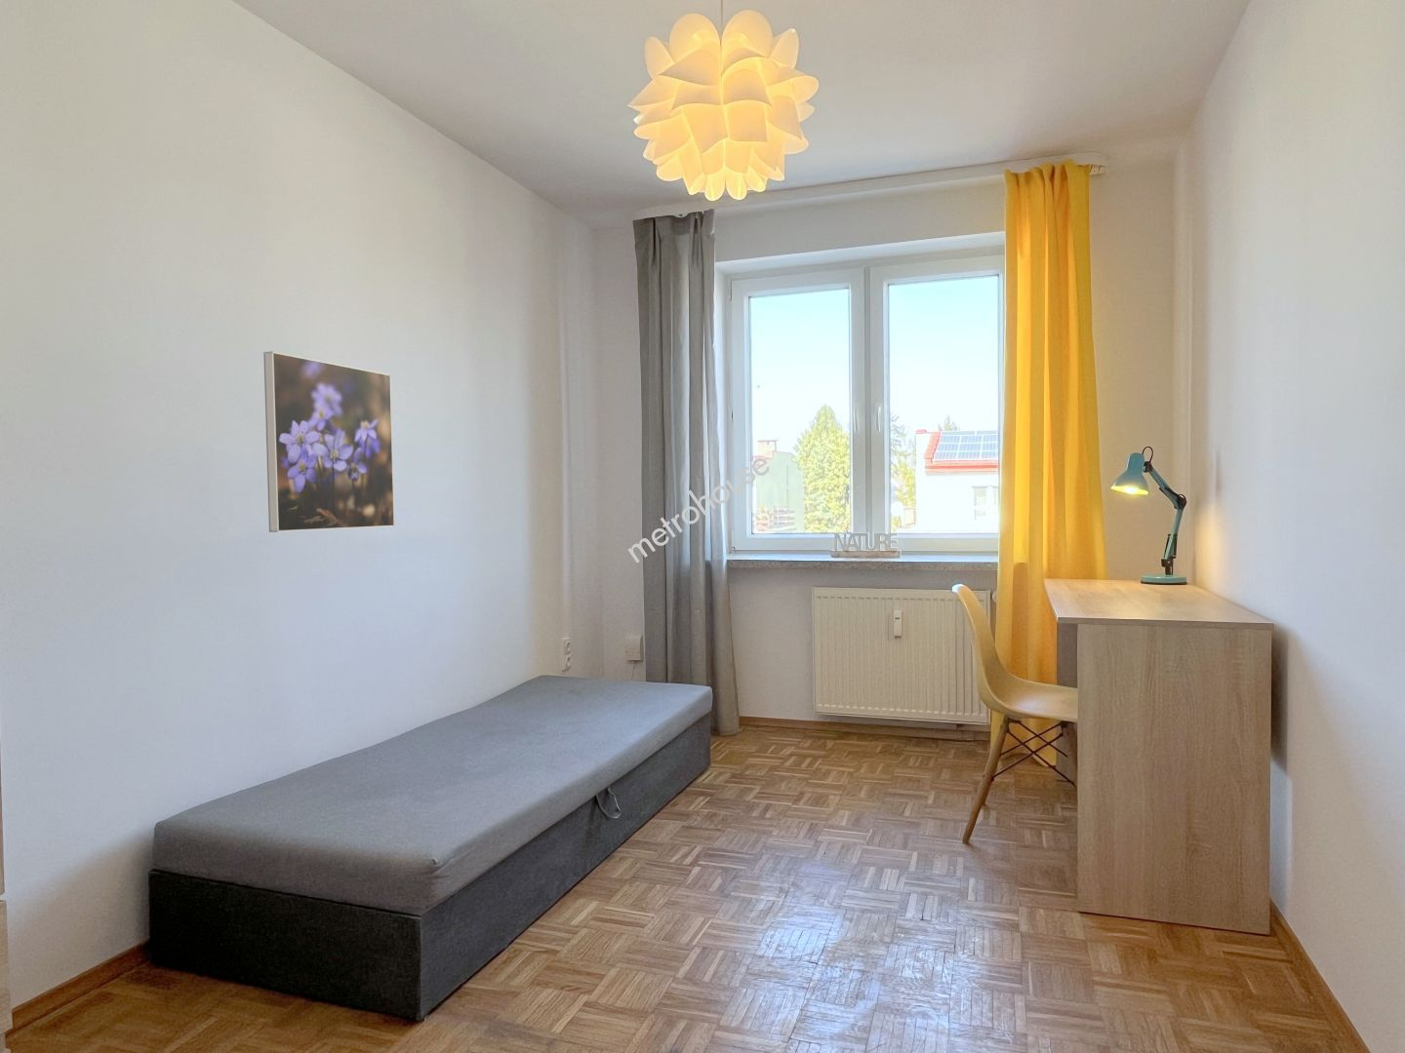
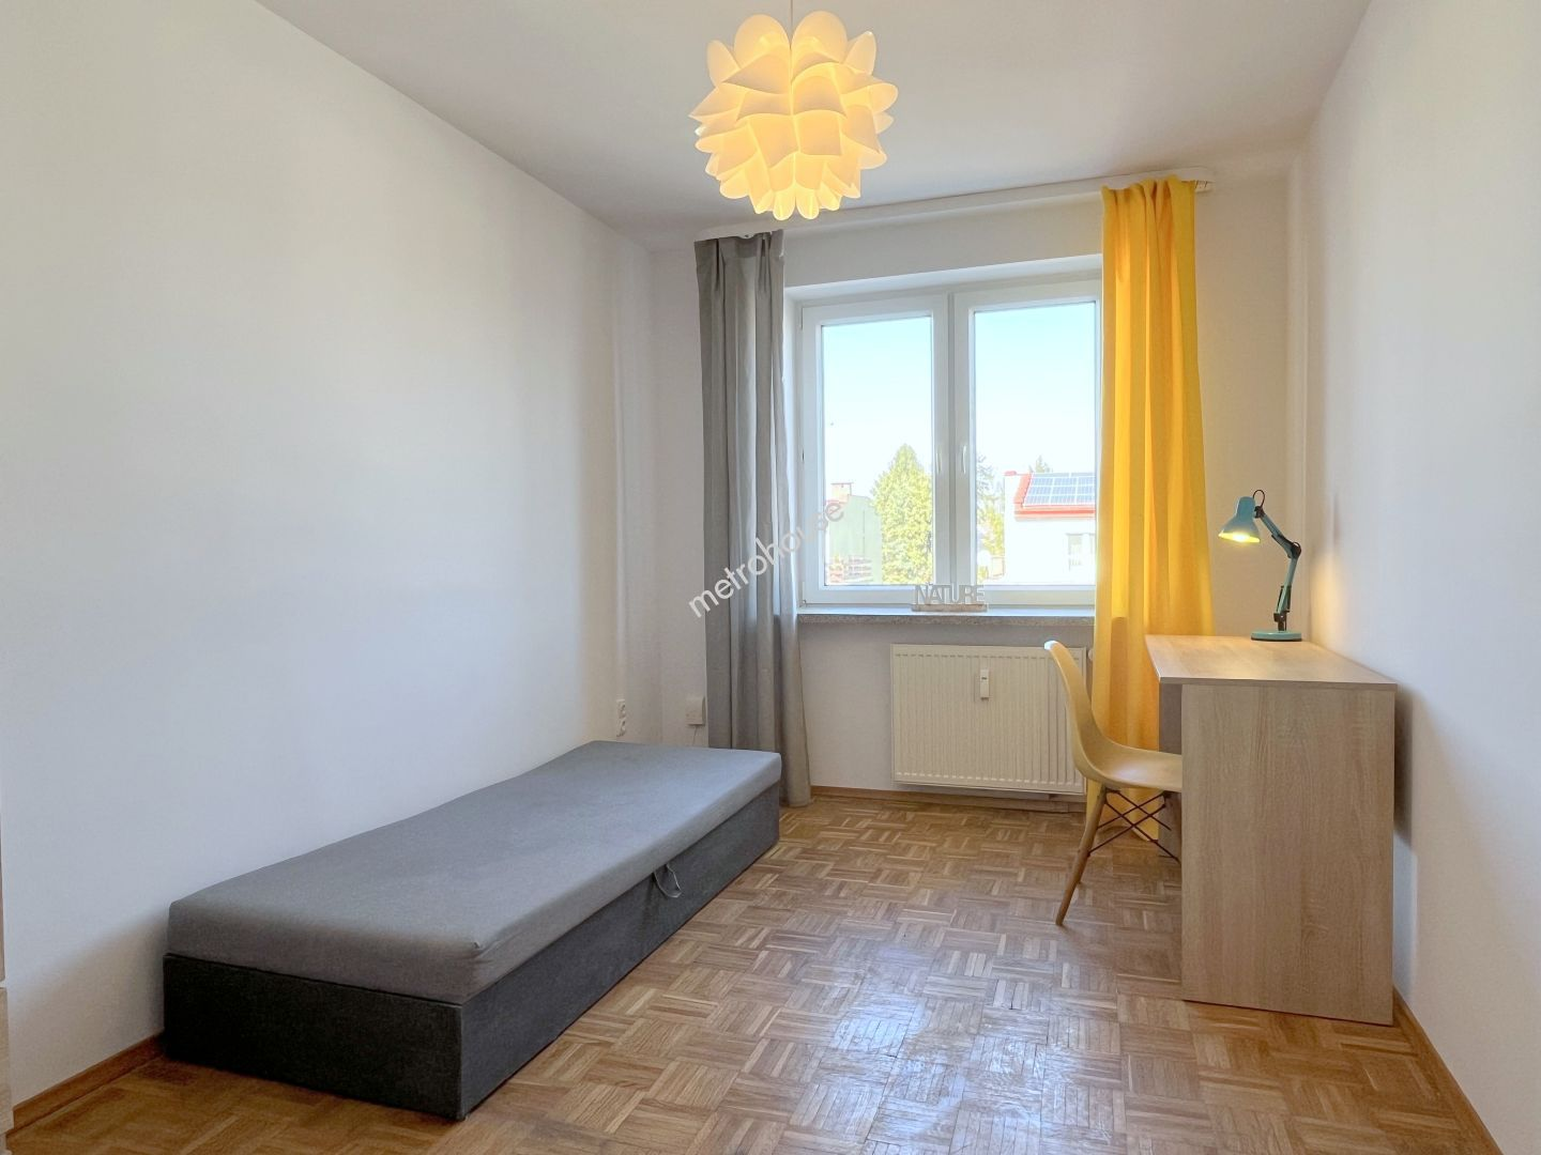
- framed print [262,350,395,533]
